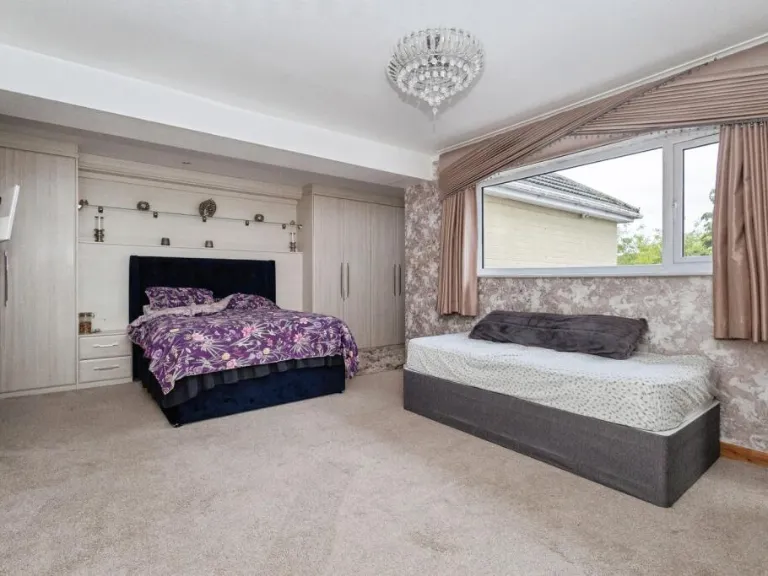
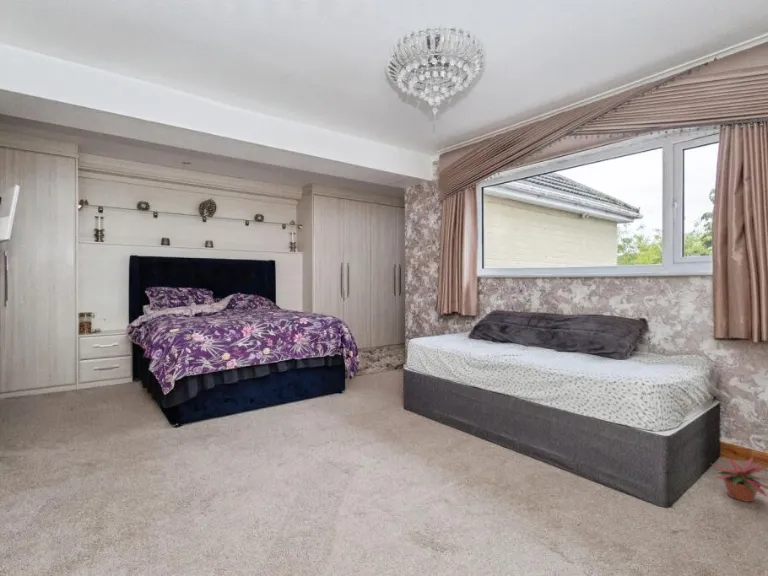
+ potted plant [708,456,768,503]
